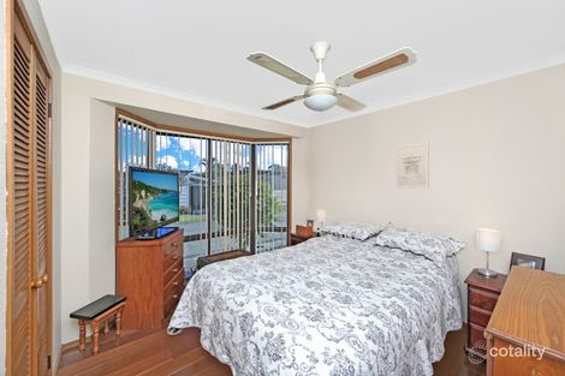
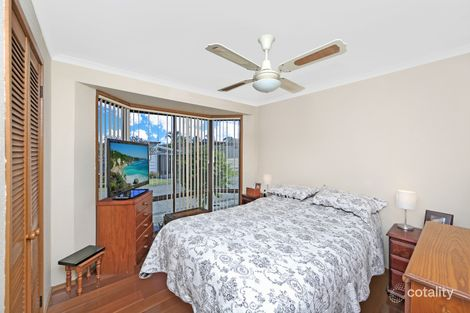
- wall art [394,141,430,190]
